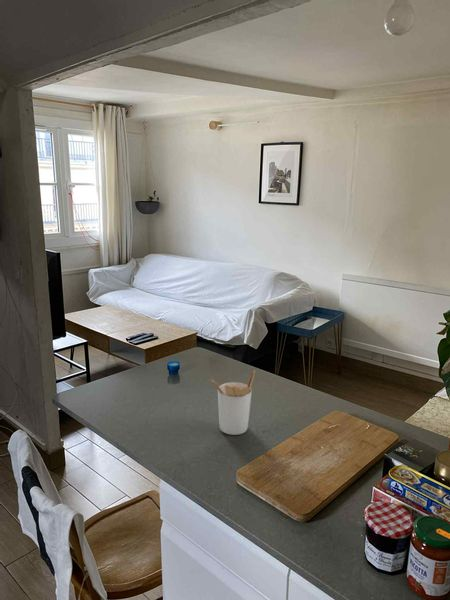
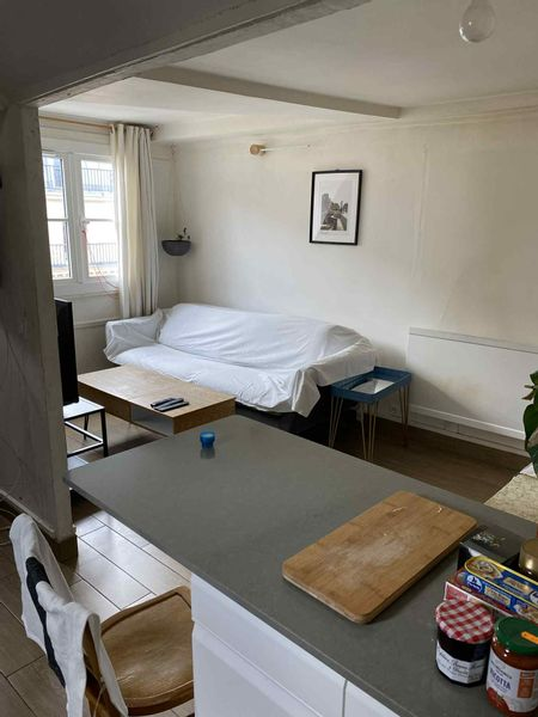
- utensil holder [210,369,256,436]
